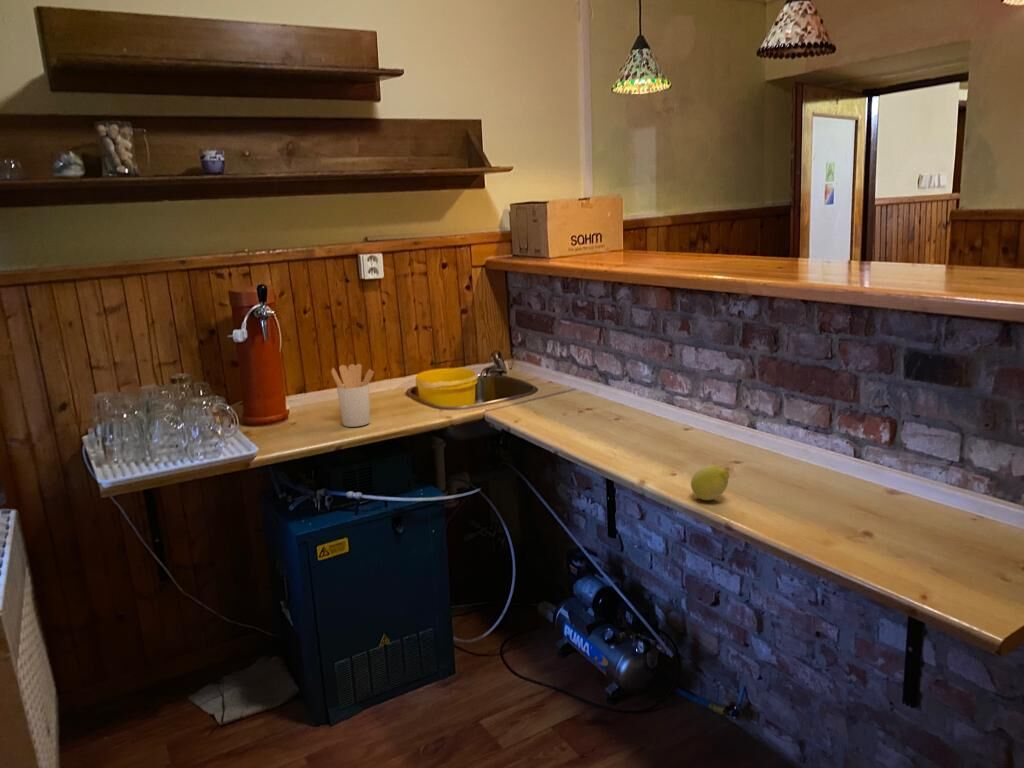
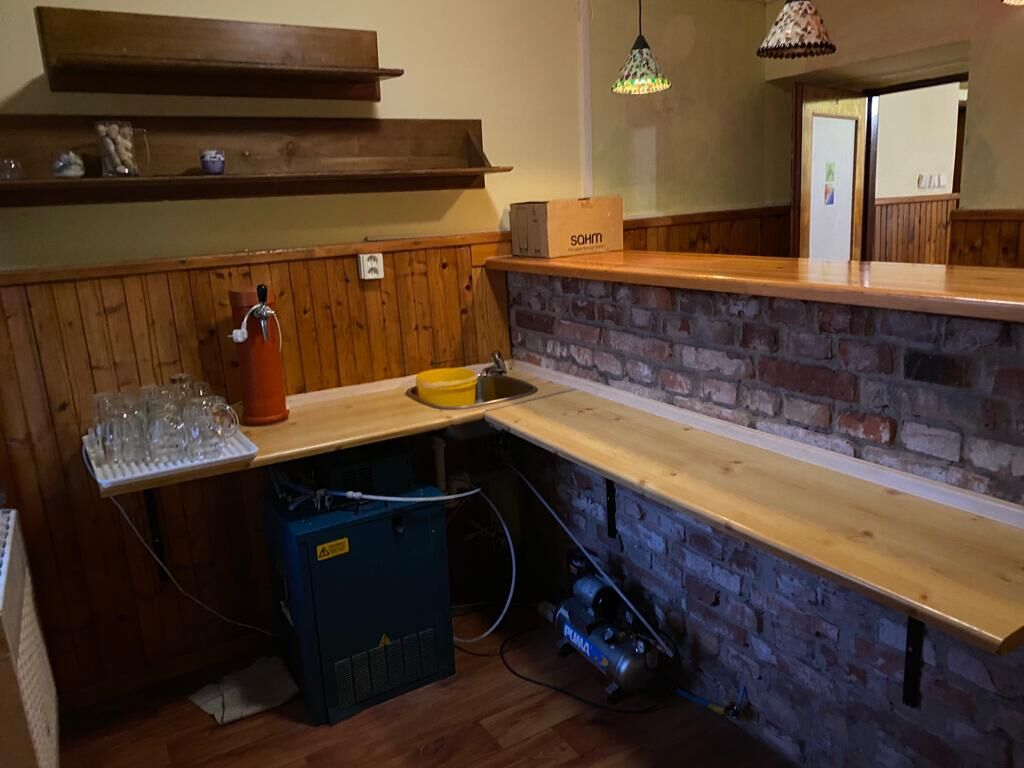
- utensil holder [330,363,375,428]
- lemon [690,464,731,501]
